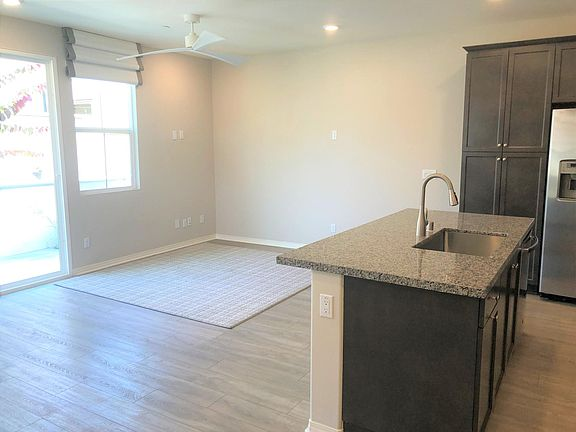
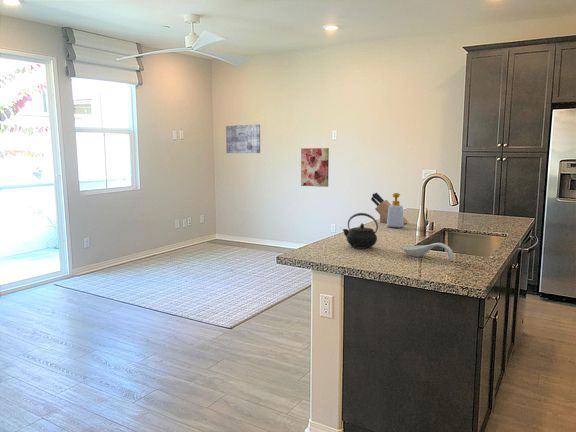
+ kettle [342,212,379,250]
+ spoon rest [402,242,455,261]
+ wall art [300,147,330,188]
+ soap bottle [386,192,405,229]
+ wall art [225,123,261,154]
+ knife block [370,192,409,225]
